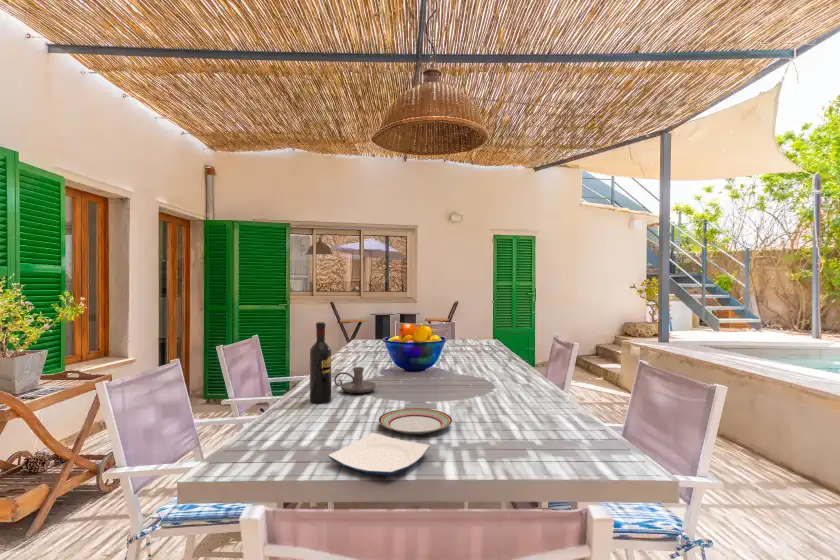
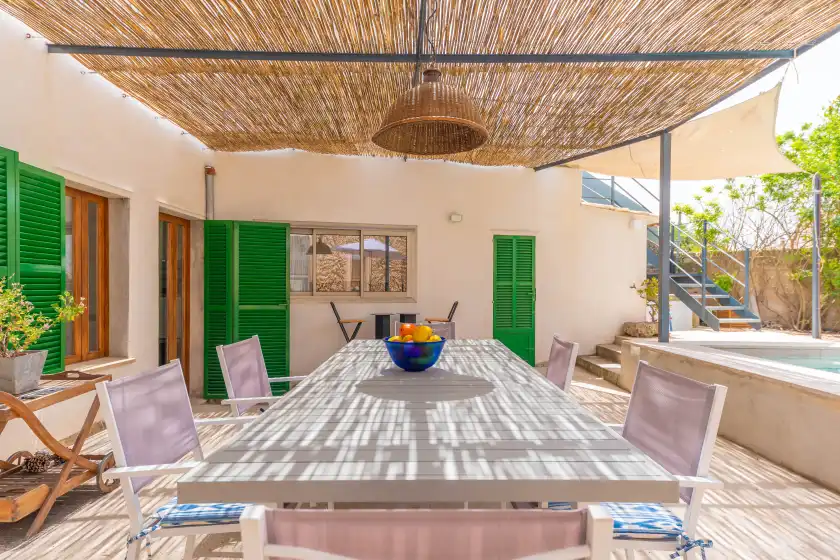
- wine bottle [309,321,332,405]
- plate [378,407,453,435]
- candle holder [333,366,377,394]
- plate [328,432,431,476]
